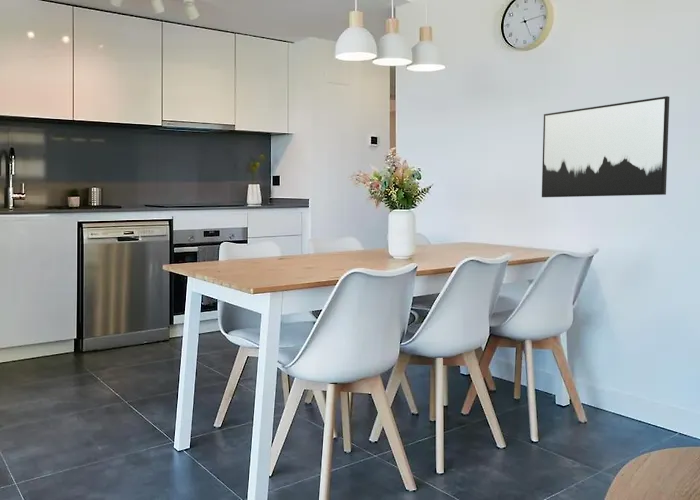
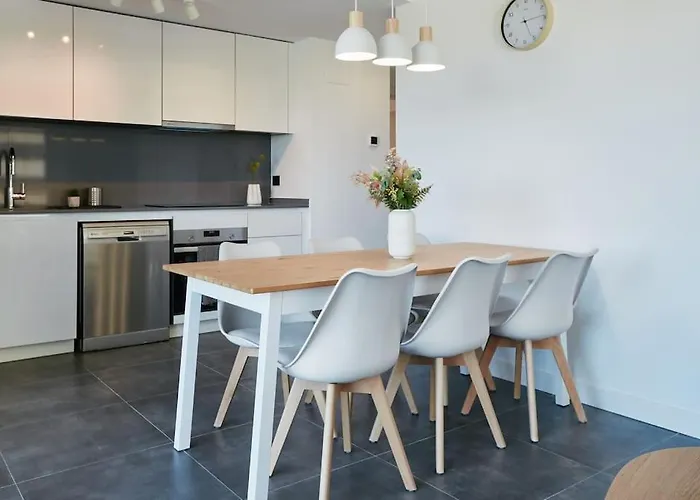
- wall art [541,95,670,198]
